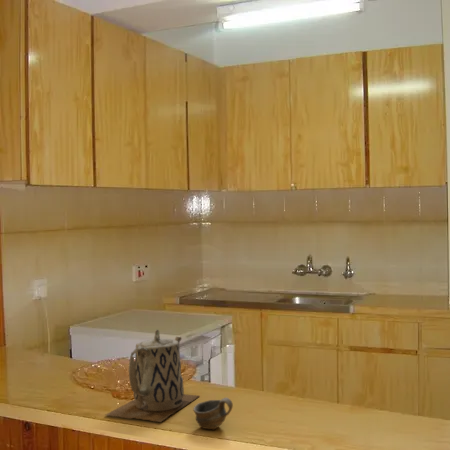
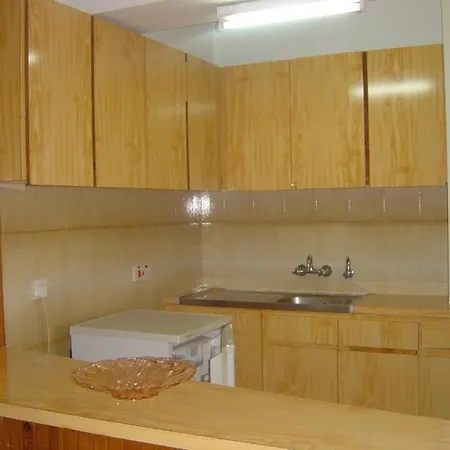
- cup [192,397,234,430]
- teapot [105,329,200,423]
